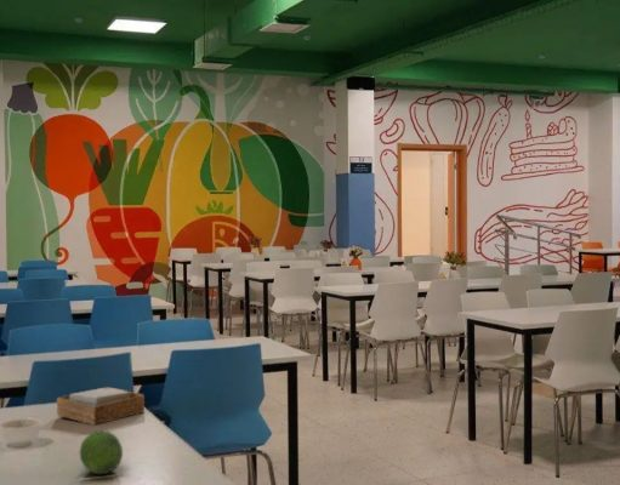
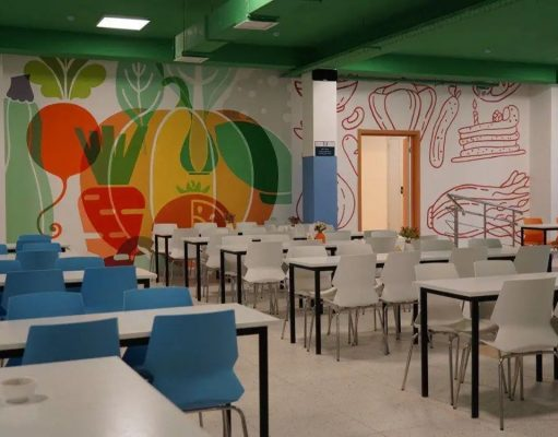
- napkin holder [56,386,146,427]
- fruit [79,429,124,475]
